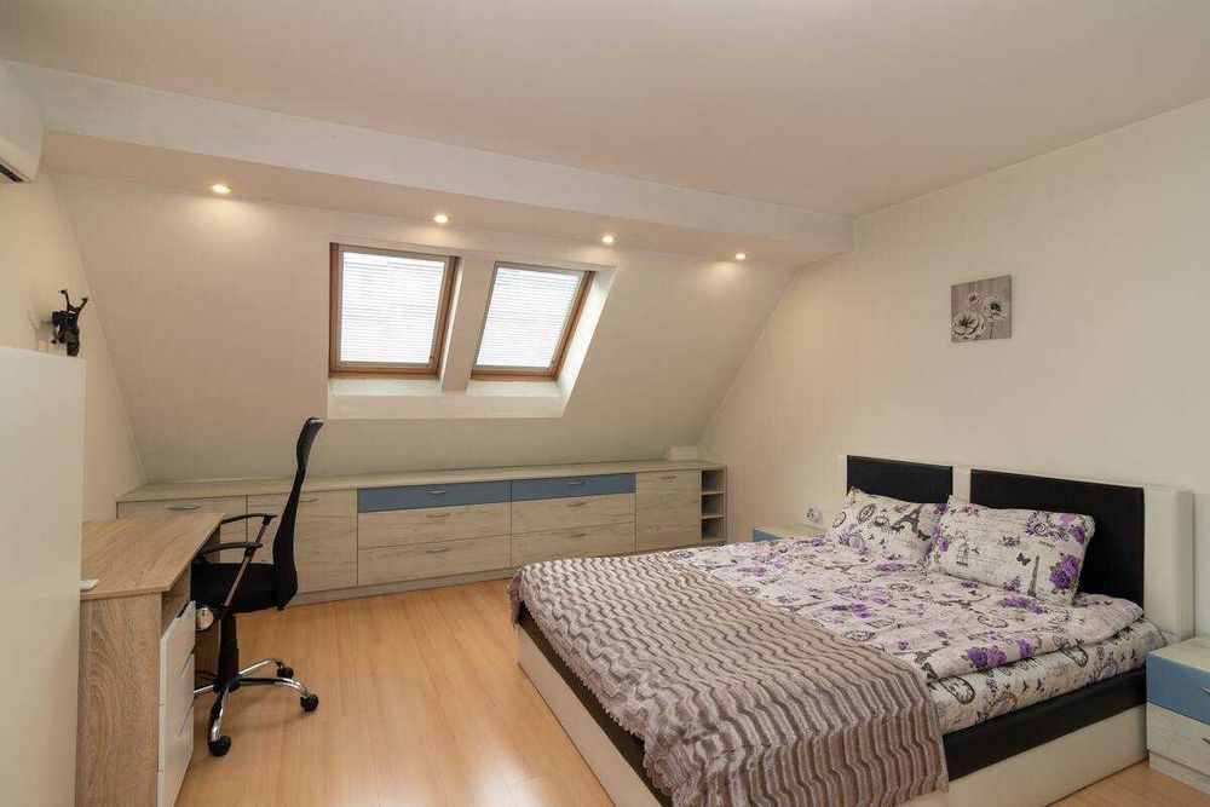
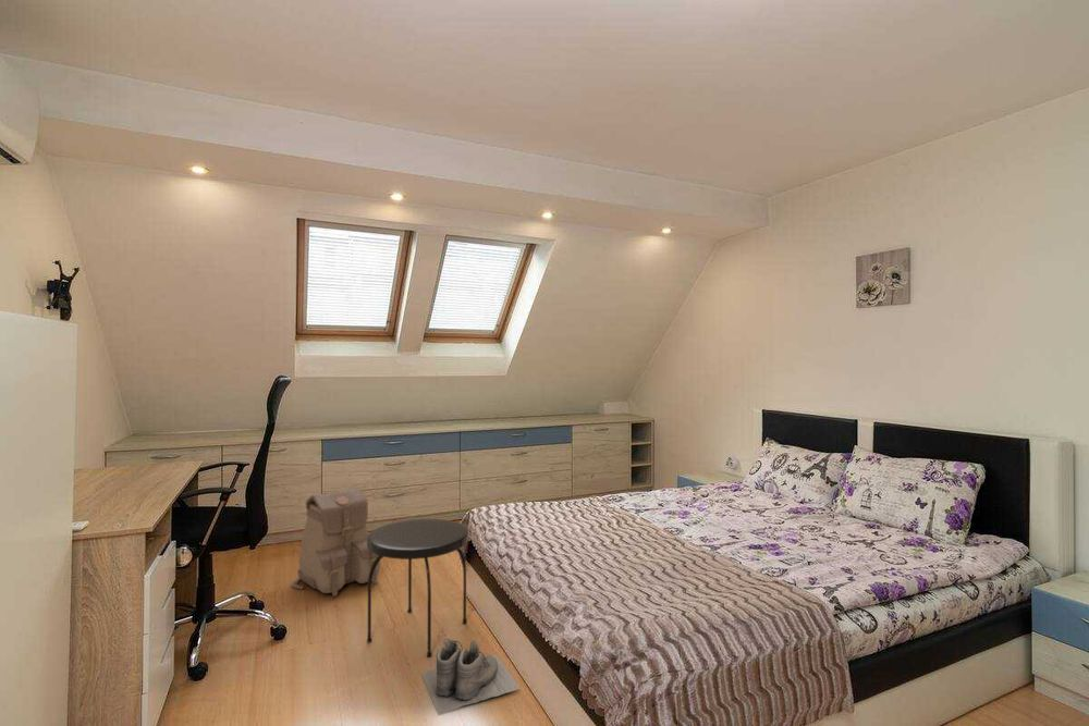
+ side table [366,517,469,657]
+ backpack [291,487,381,598]
+ boots [420,638,521,716]
